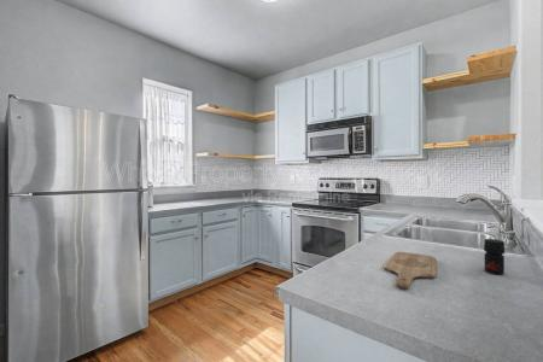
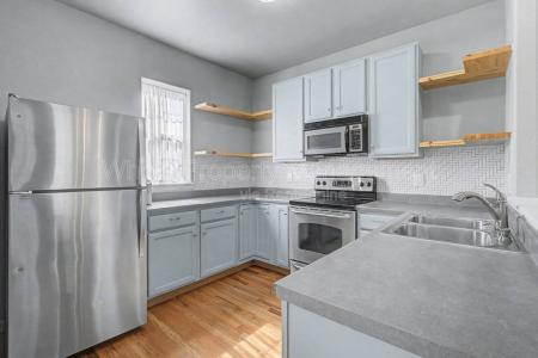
- cutting board [383,251,438,290]
- jar [483,238,506,275]
